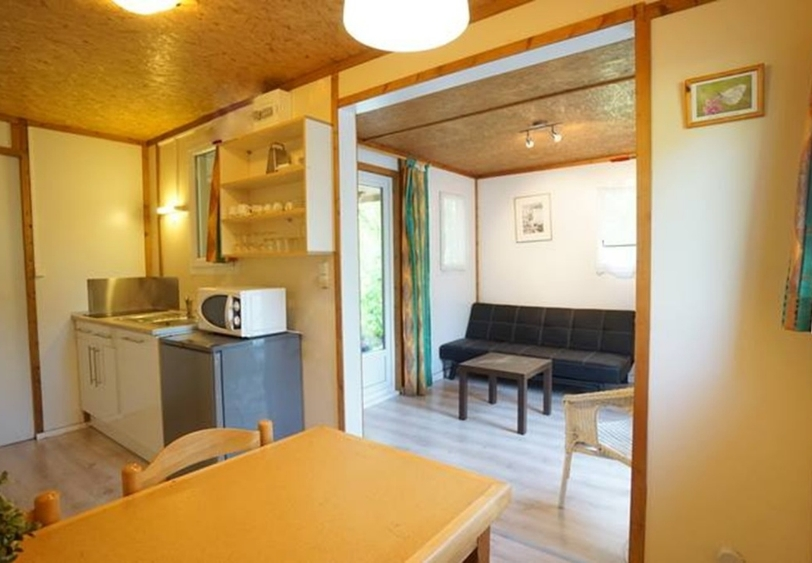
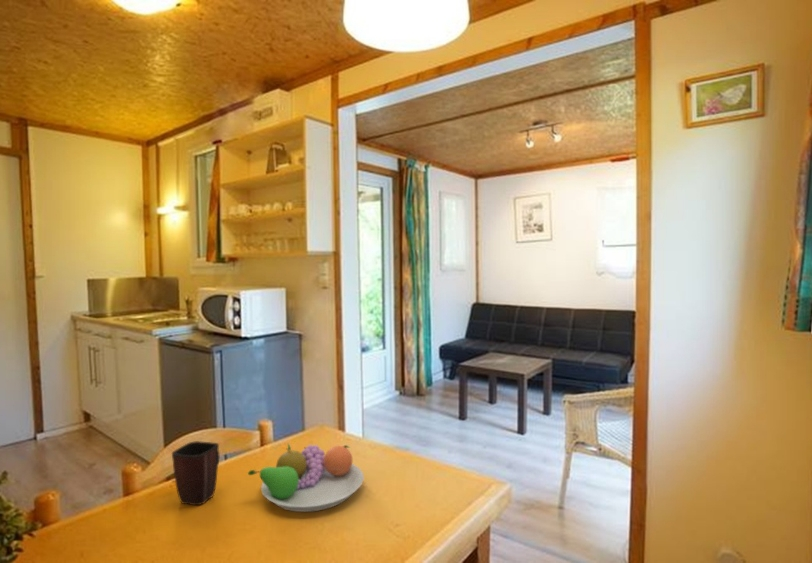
+ fruit bowl [247,443,365,513]
+ mug [171,440,220,506]
